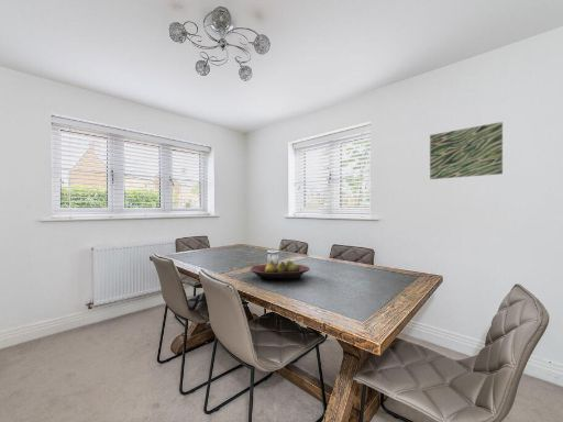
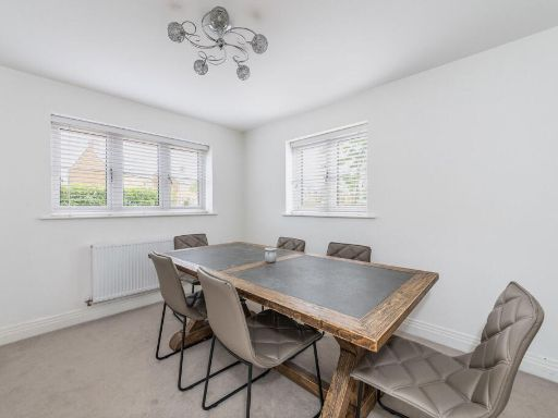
- fruit bowl [250,259,311,280]
- wall art [429,121,504,180]
